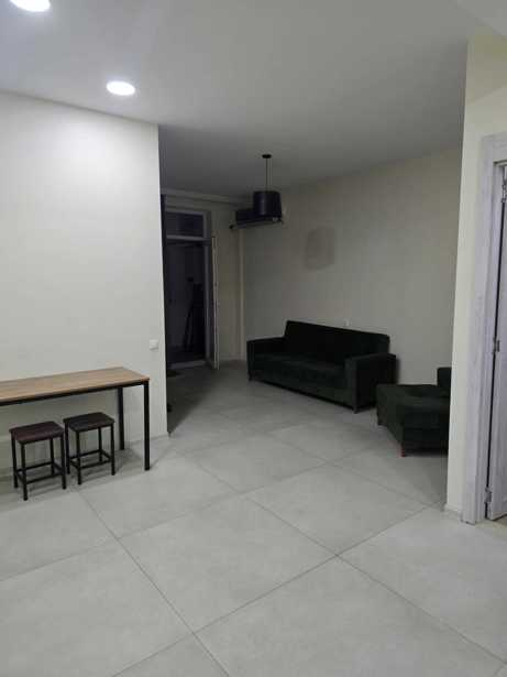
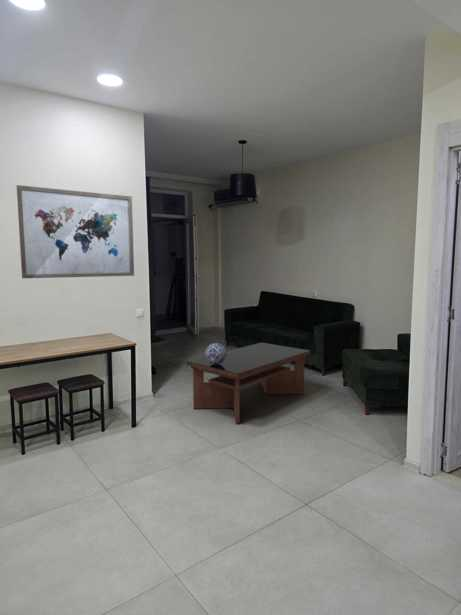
+ wall art [16,184,135,279]
+ coffee table [185,342,311,424]
+ decorative sphere [204,342,227,365]
